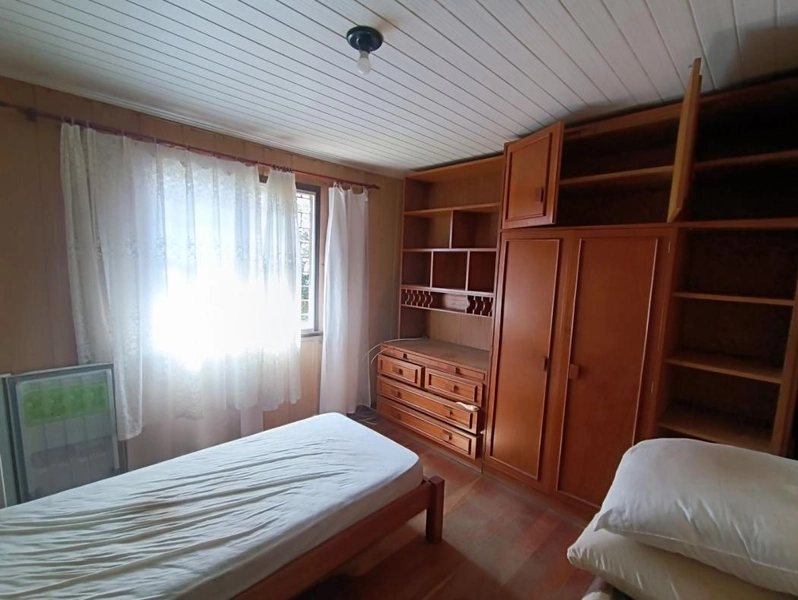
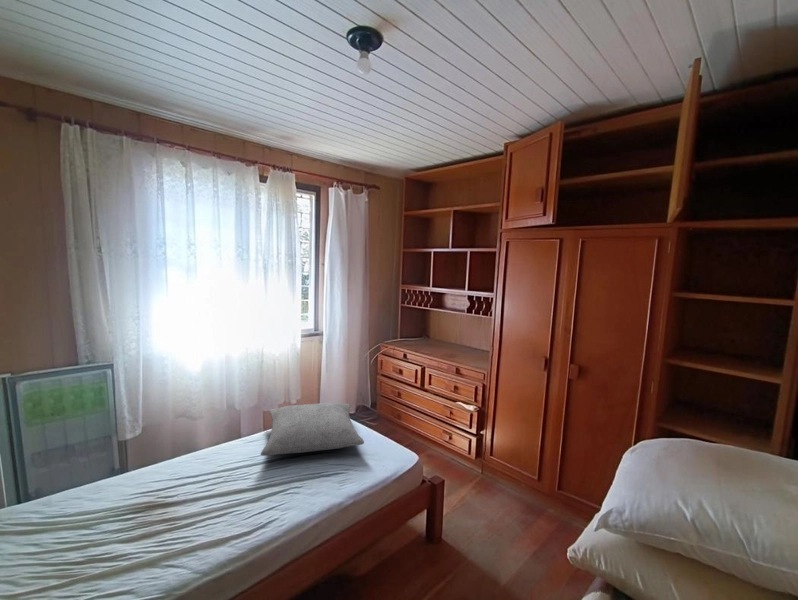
+ pillow [260,402,365,457]
